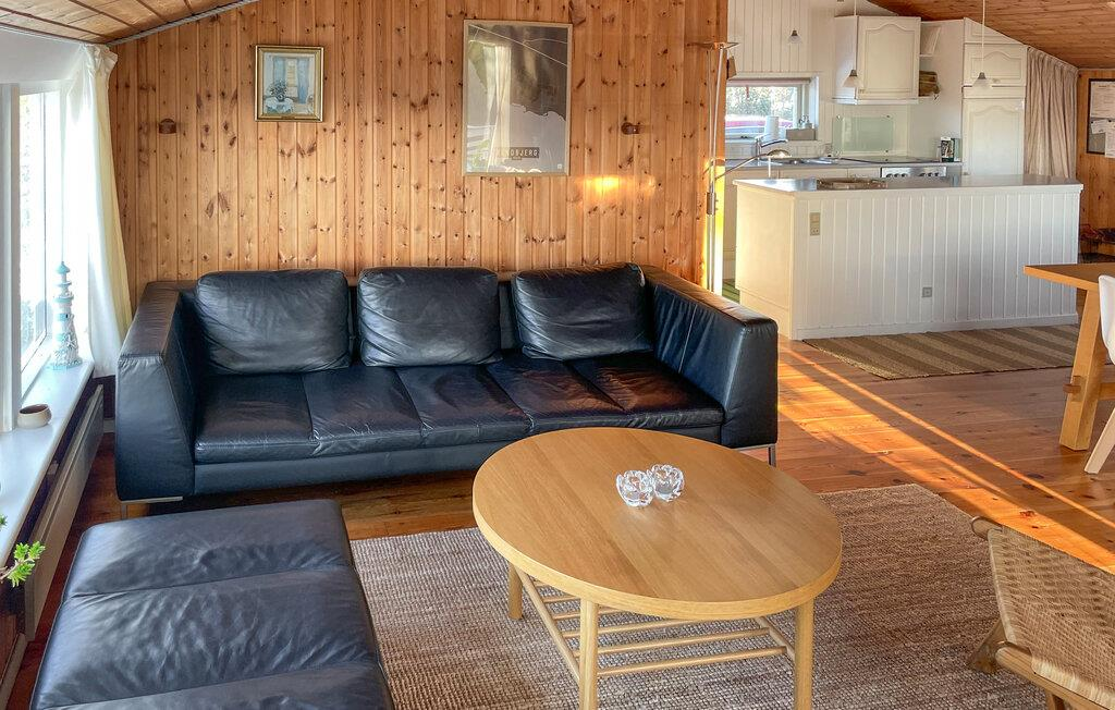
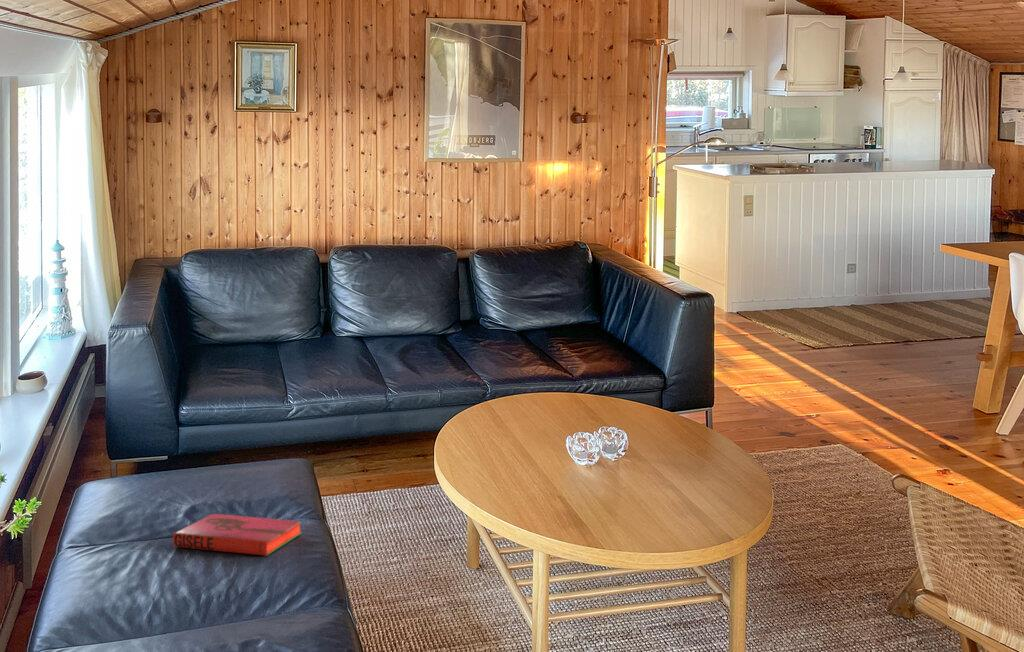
+ hardback book [172,513,302,557]
